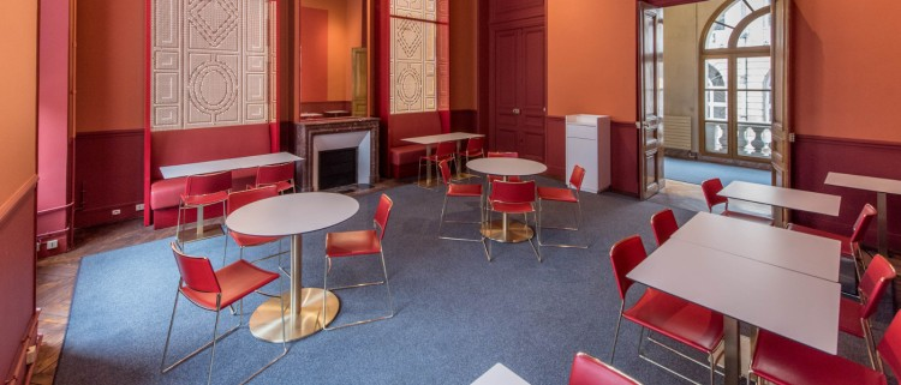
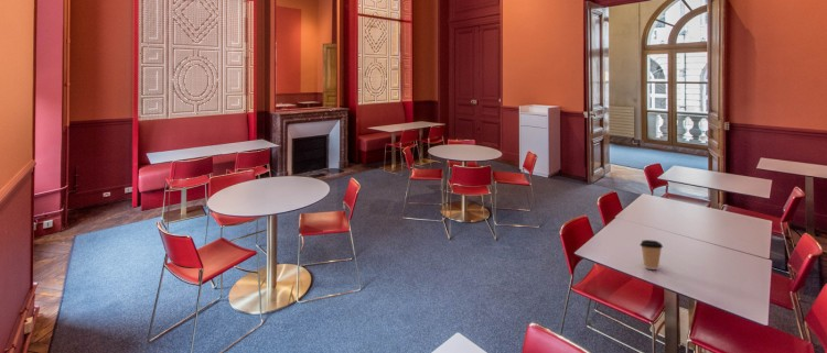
+ coffee cup [638,239,664,271]
